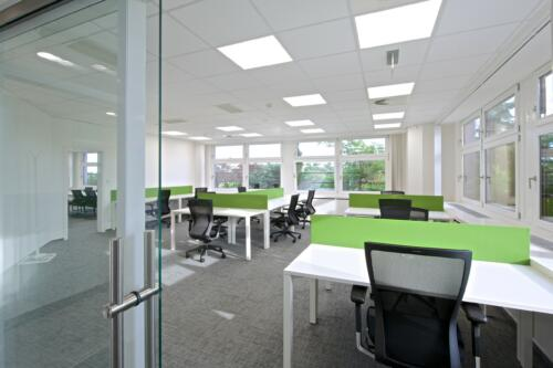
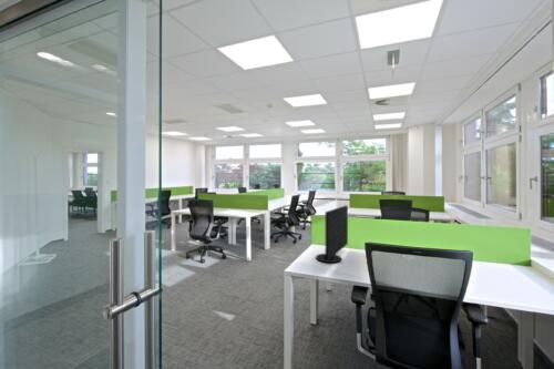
+ computer monitor [315,204,349,264]
